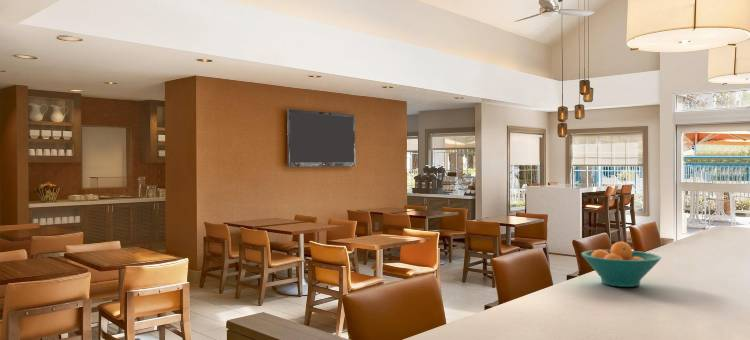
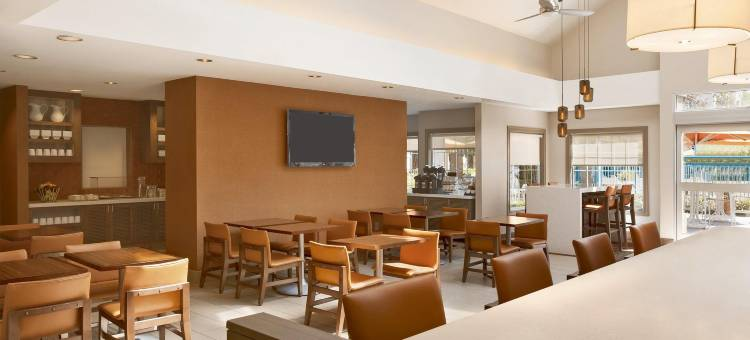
- fruit bowl [580,241,662,288]
